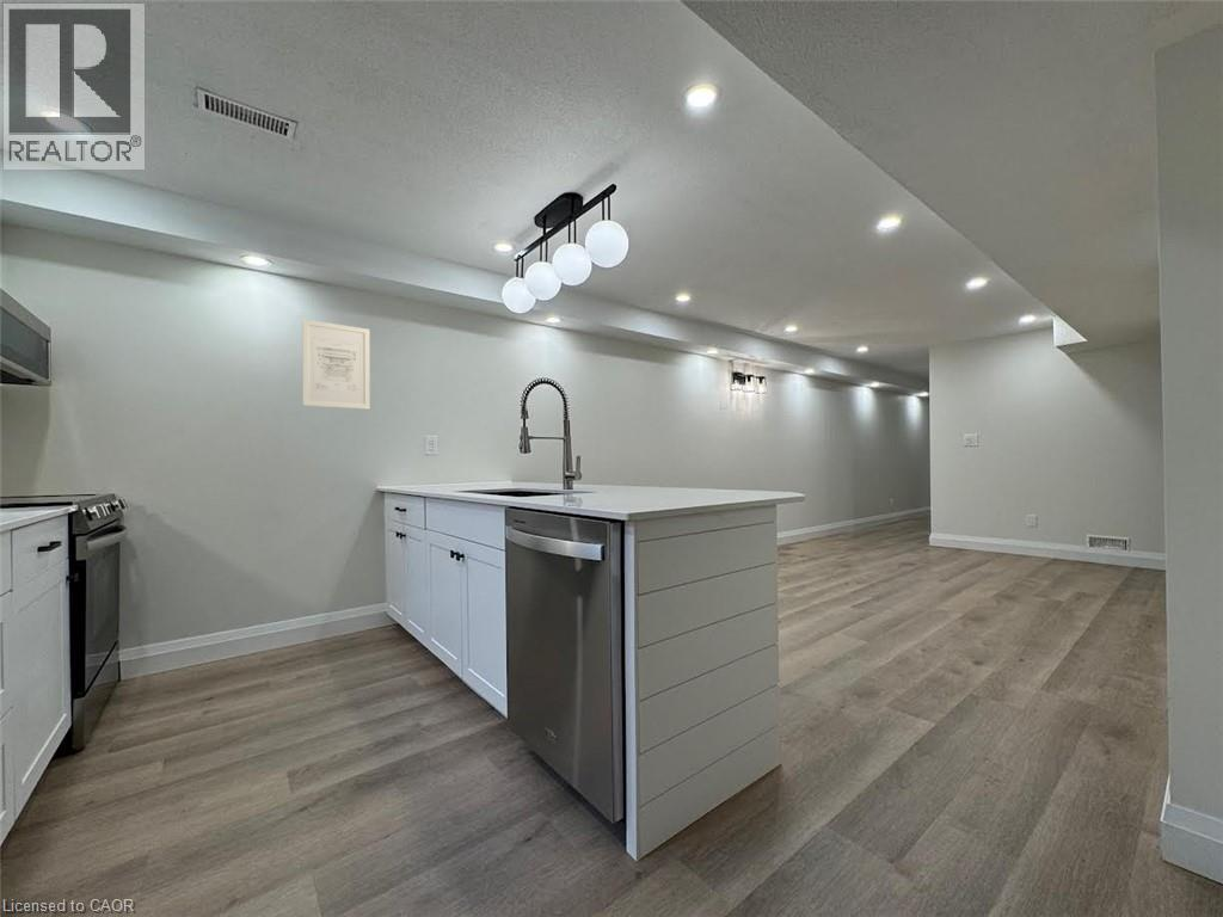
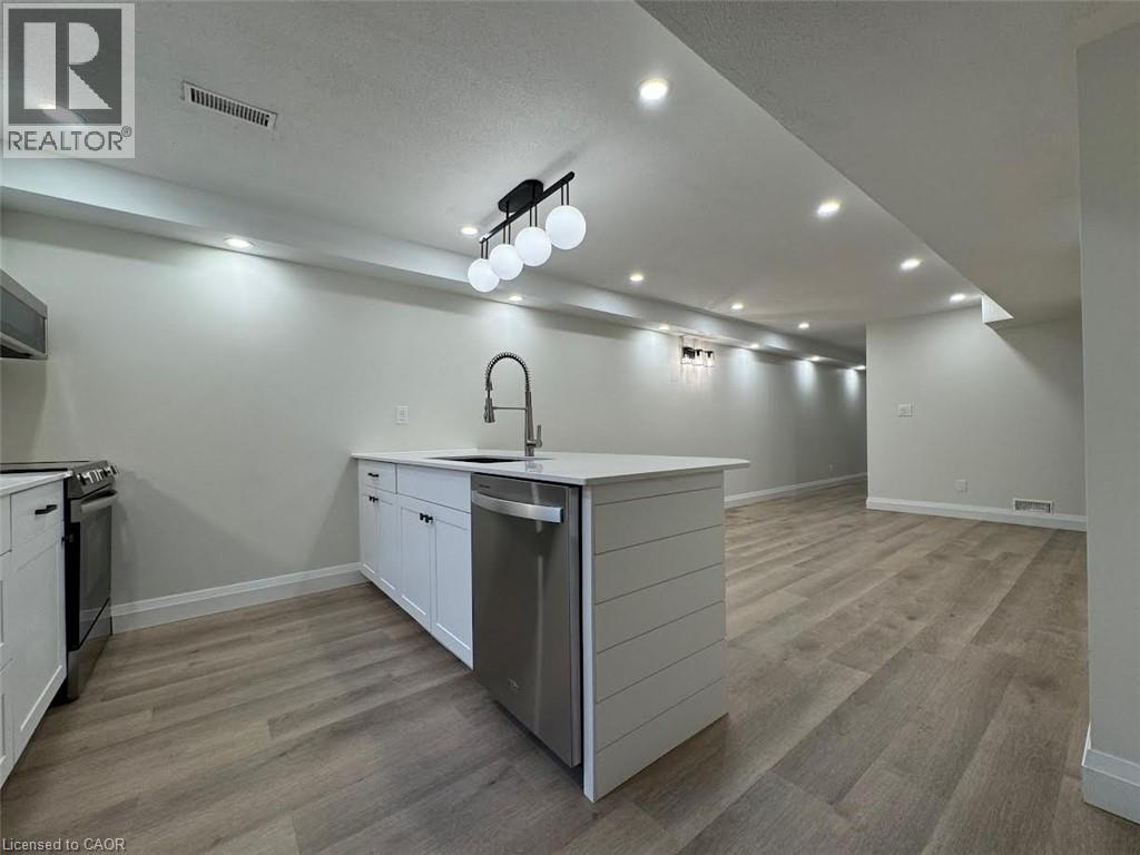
- wall art [301,318,371,411]
